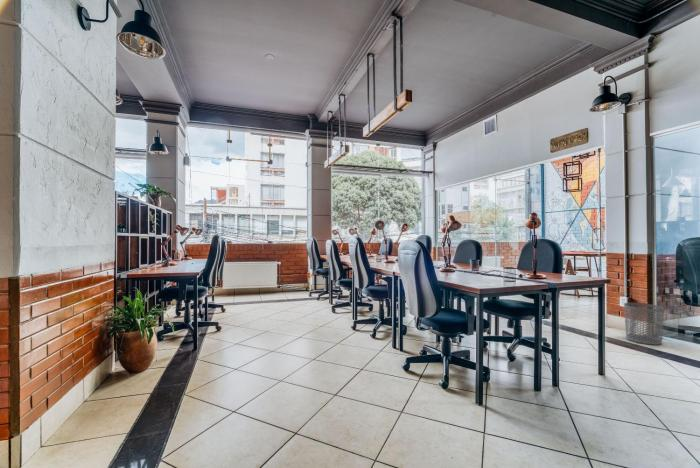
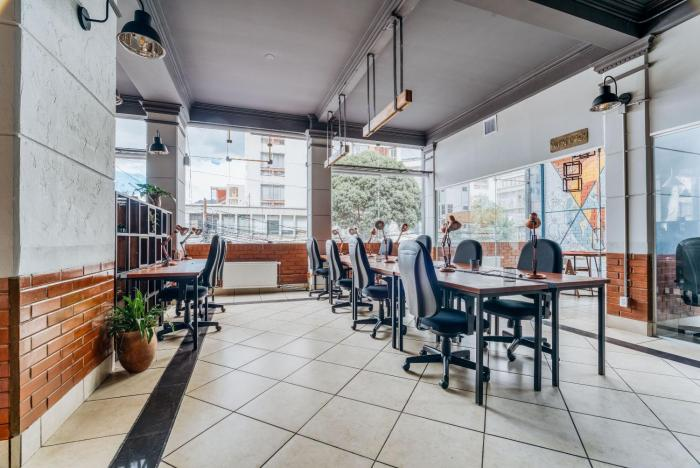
- waste bin [623,302,665,346]
